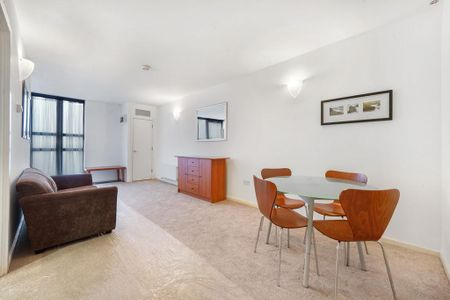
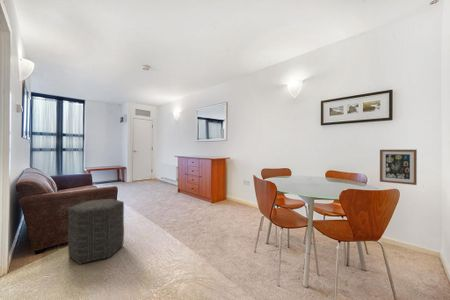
+ ottoman [67,198,125,265]
+ wall art [379,149,418,186]
